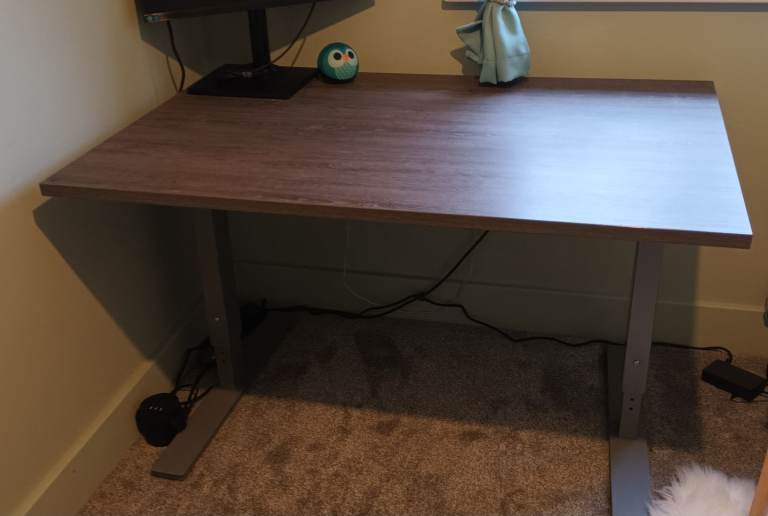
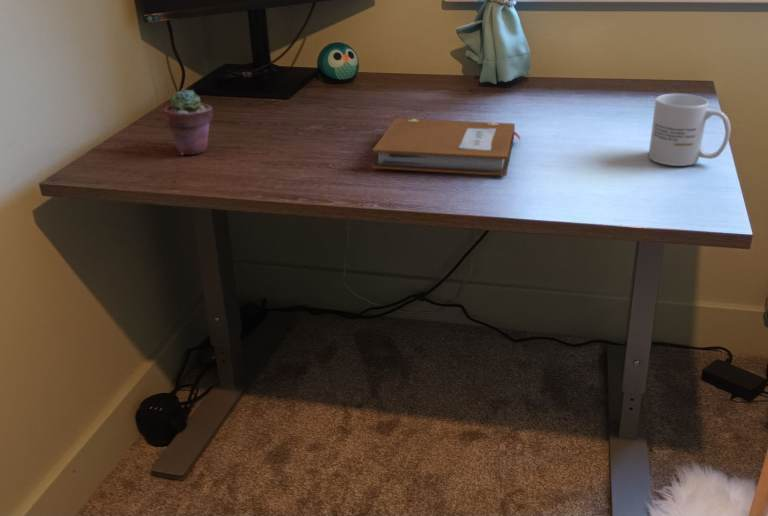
+ notebook [372,118,521,177]
+ mug [648,93,732,167]
+ potted succulent [163,88,214,156]
